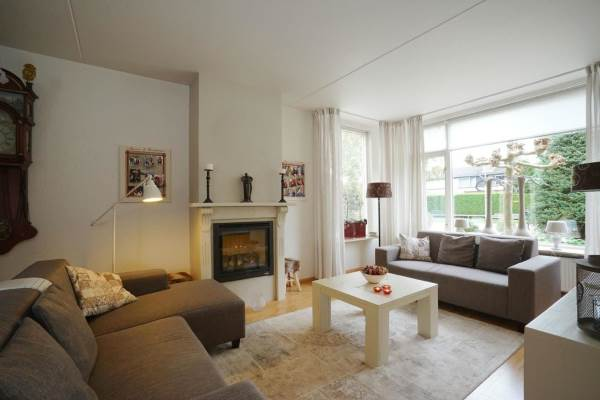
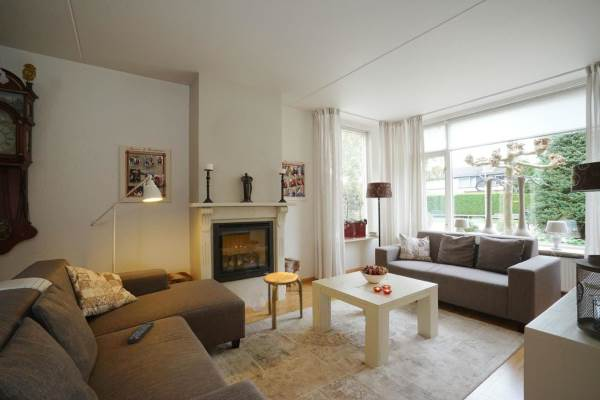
+ stool [262,271,304,331]
+ remote control [126,321,155,344]
